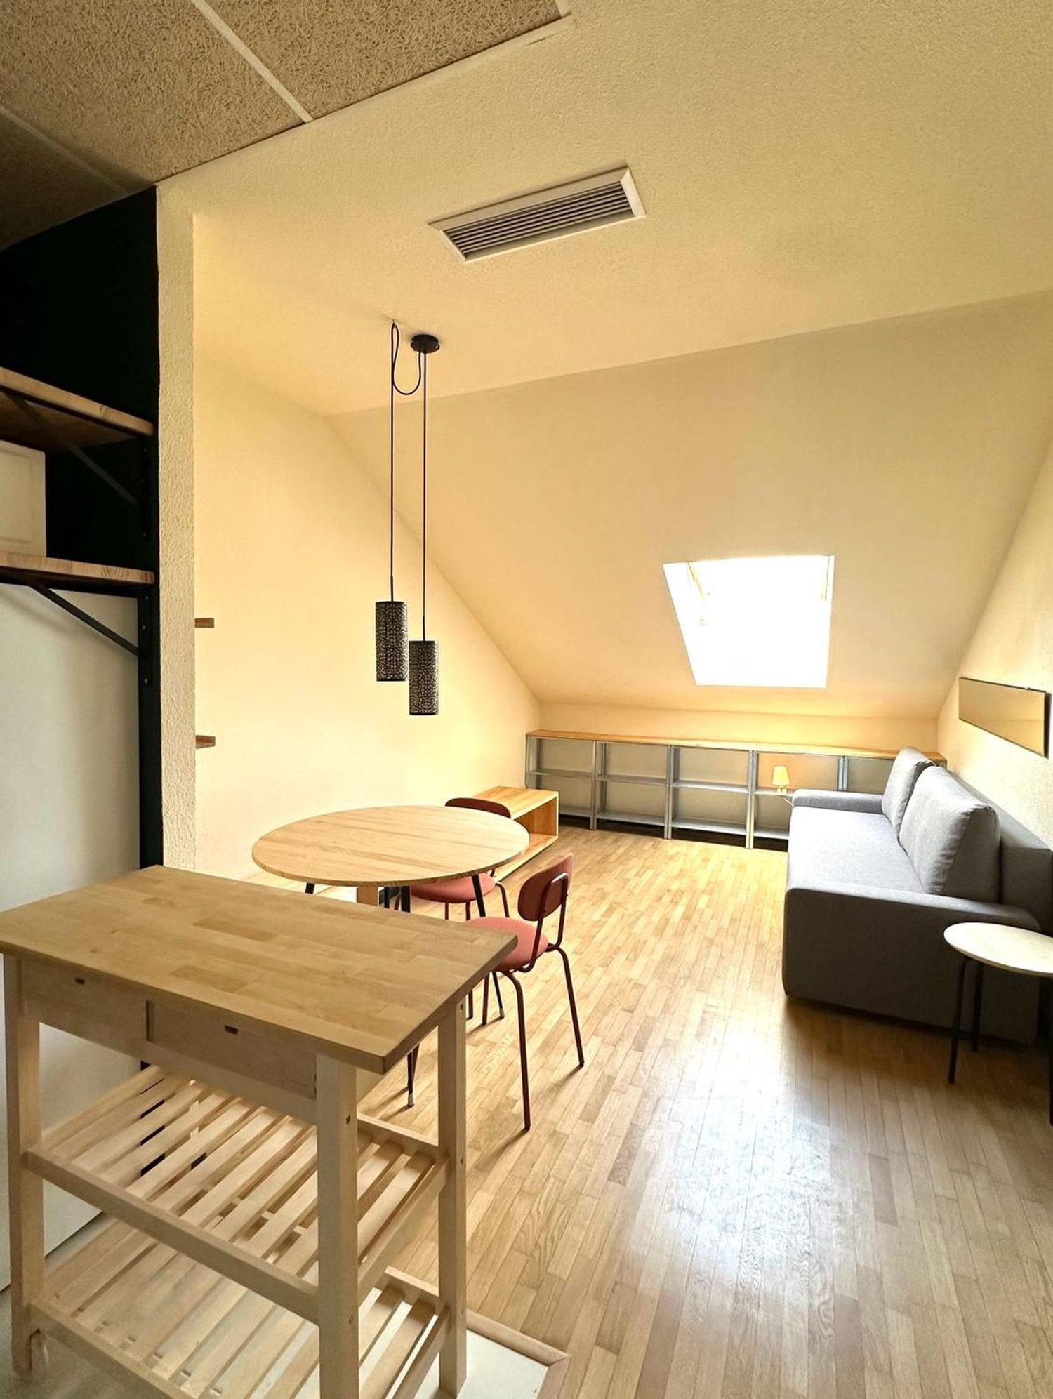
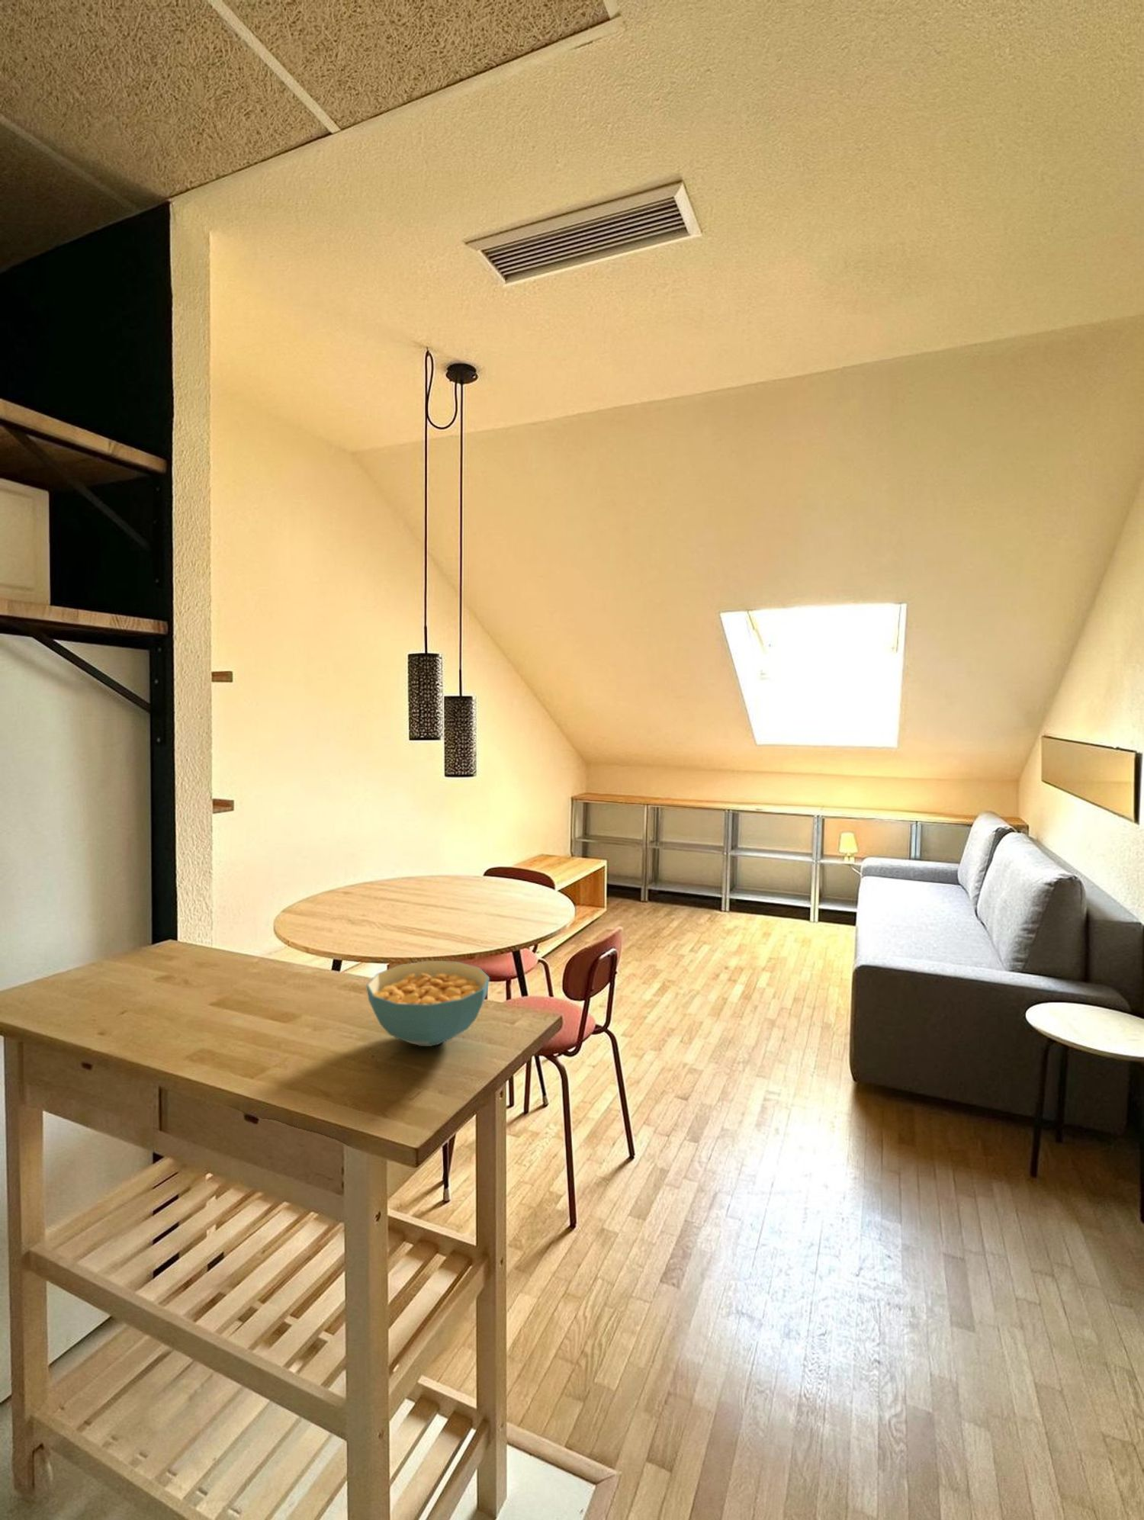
+ cereal bowl [367,960,490,1047]
